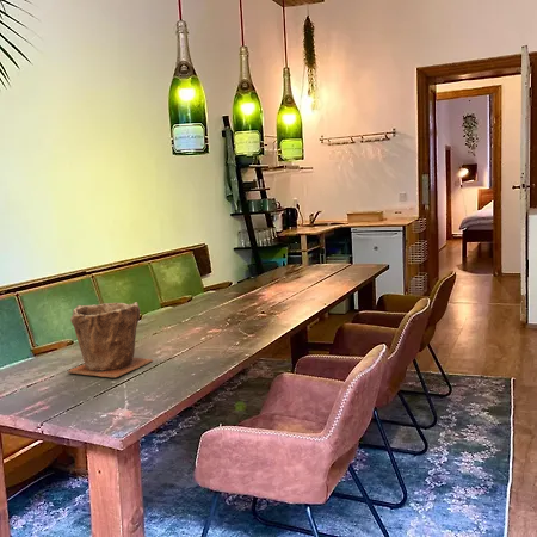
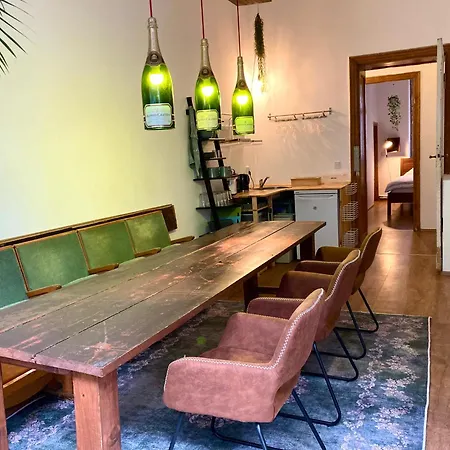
- plant pot [67,301,154,378]
